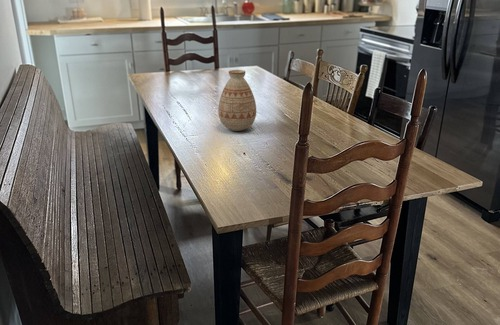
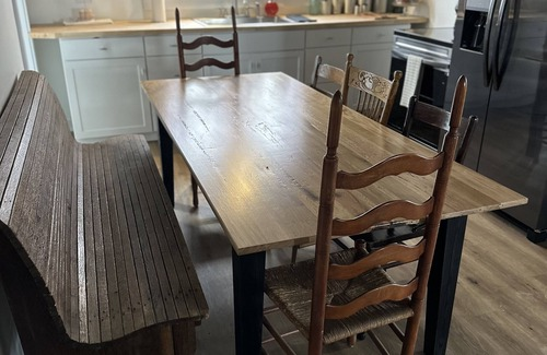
- vase [217,69,257,132]
